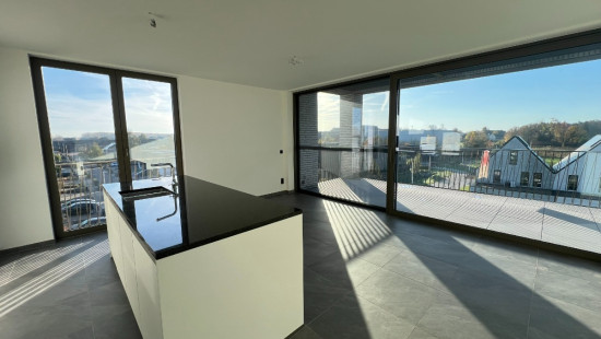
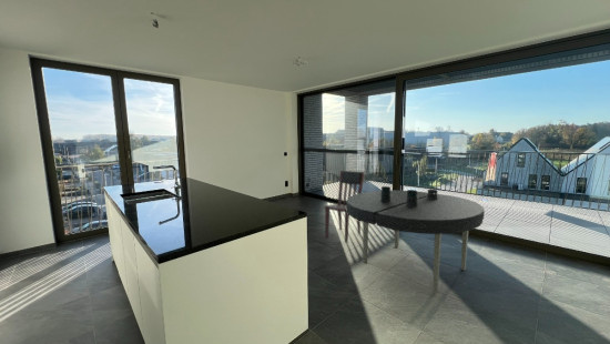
+ dining chair [323,170,366,243]
+ dining table [345,185,486,294]
